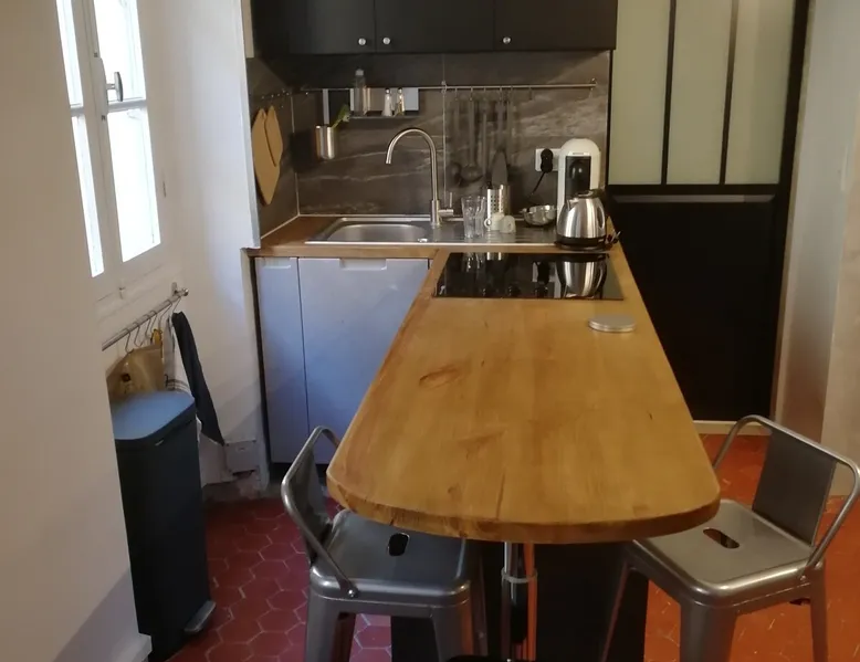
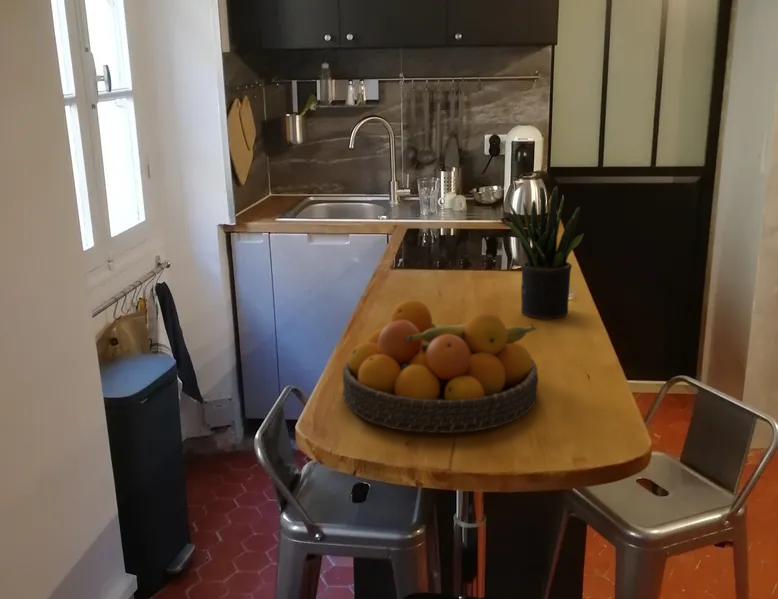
+ fruit bowl [342,299,539,434]
+ potted plant [503,185,585,319]
